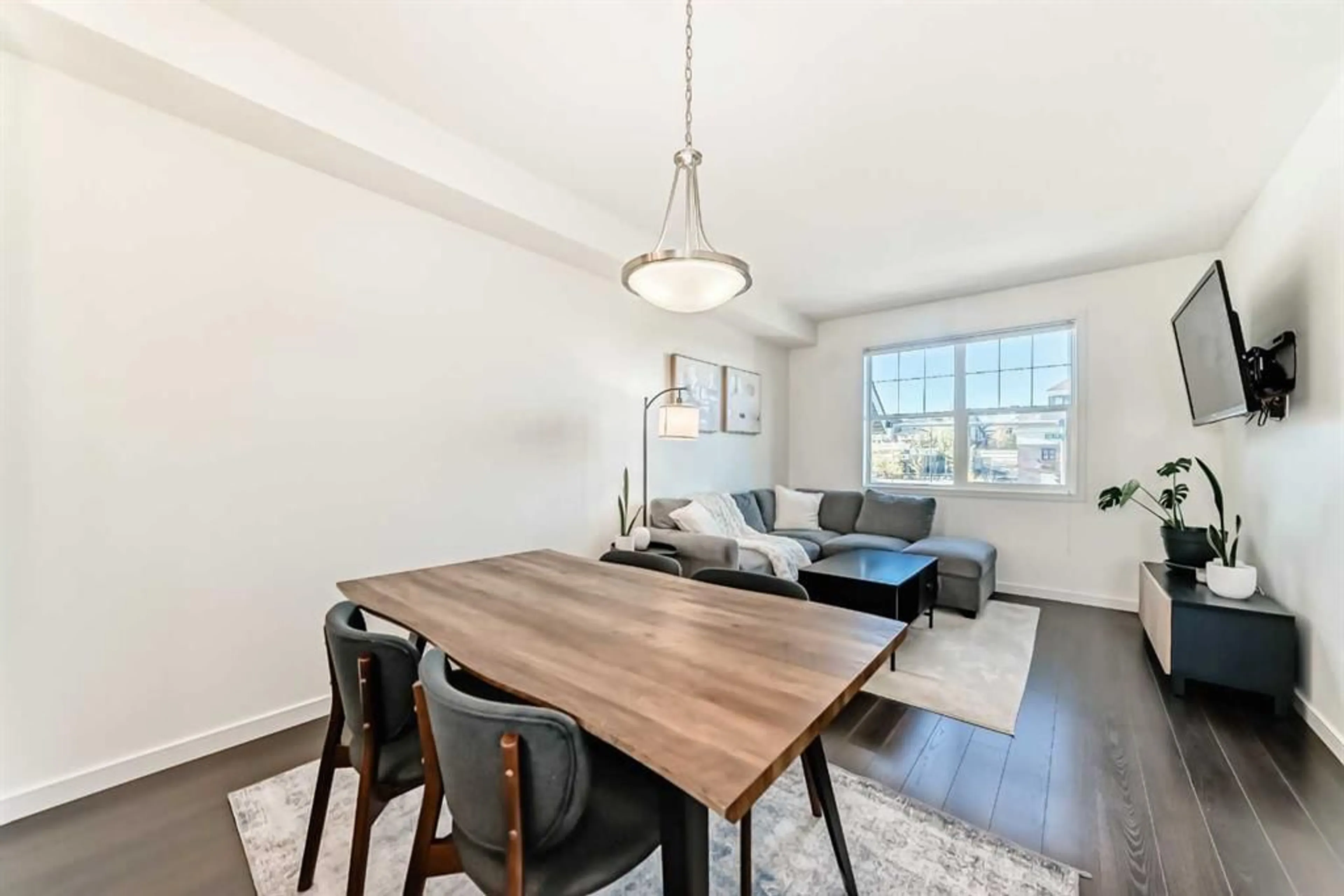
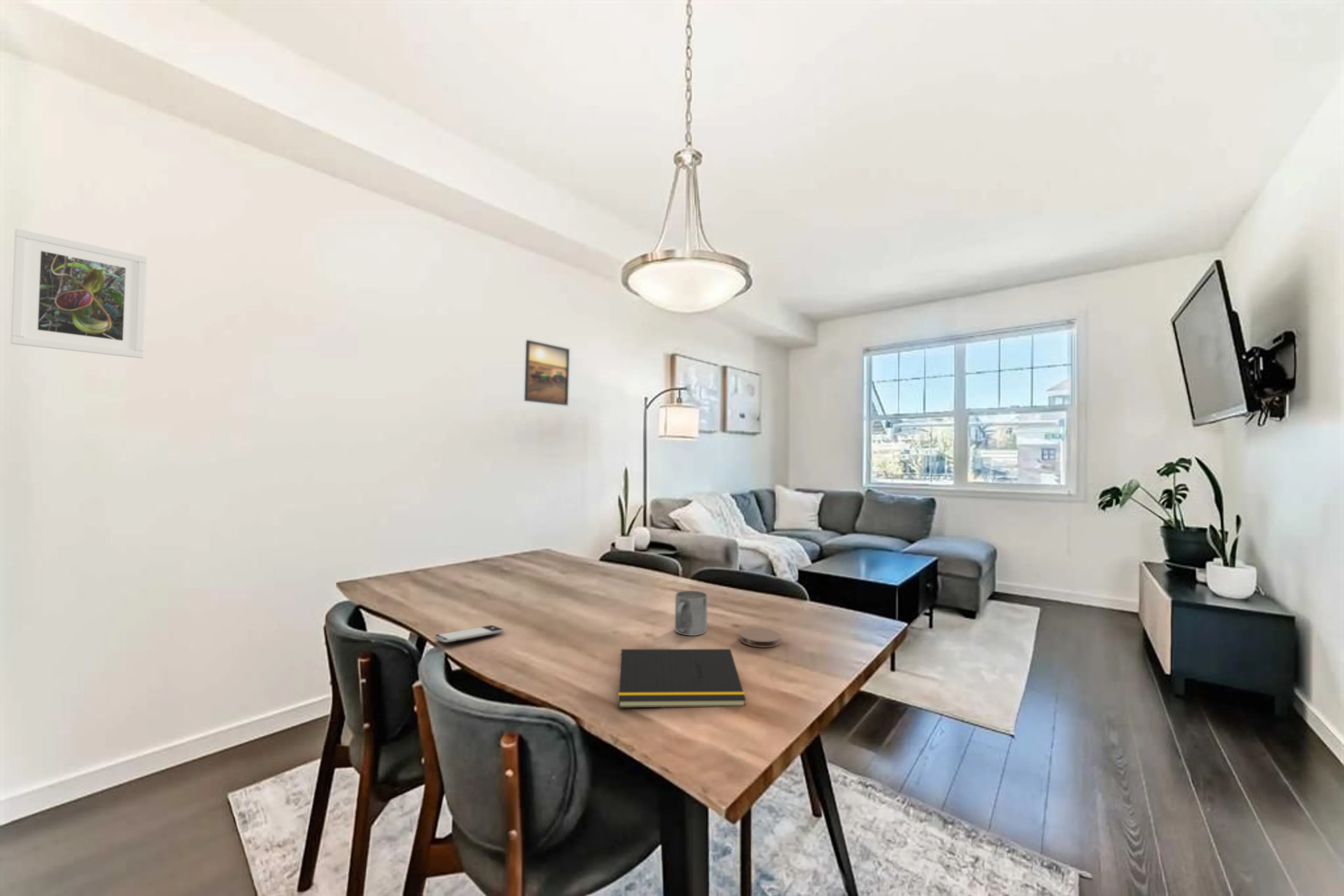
+ coaster [739,627,782,648]
+ smartphone [434,625,504,643]
+ notepad [617,649,746,708]
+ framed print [524,340,570,406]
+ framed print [10,228,148,359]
+ mug [674,590,708,636]
